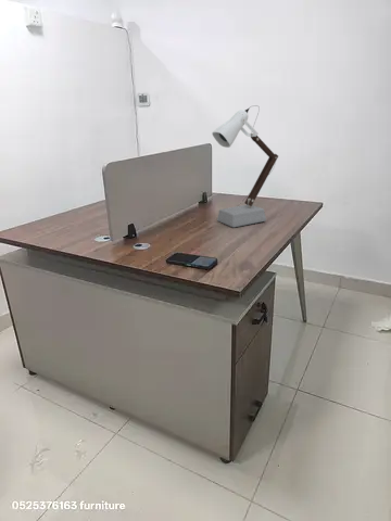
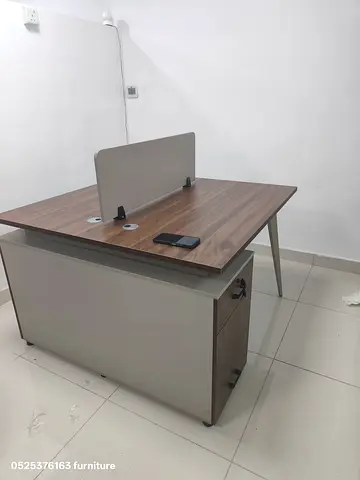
- desk lamp [212,104,279,228]
